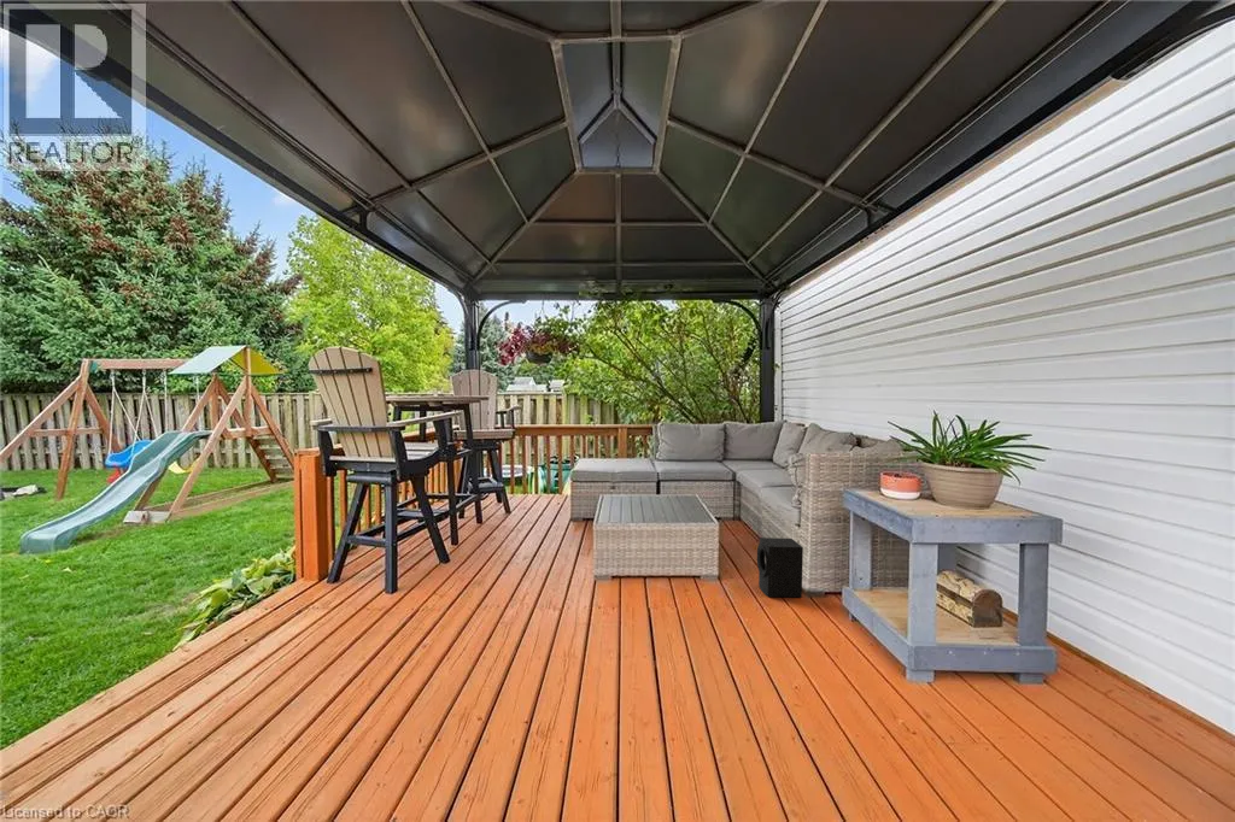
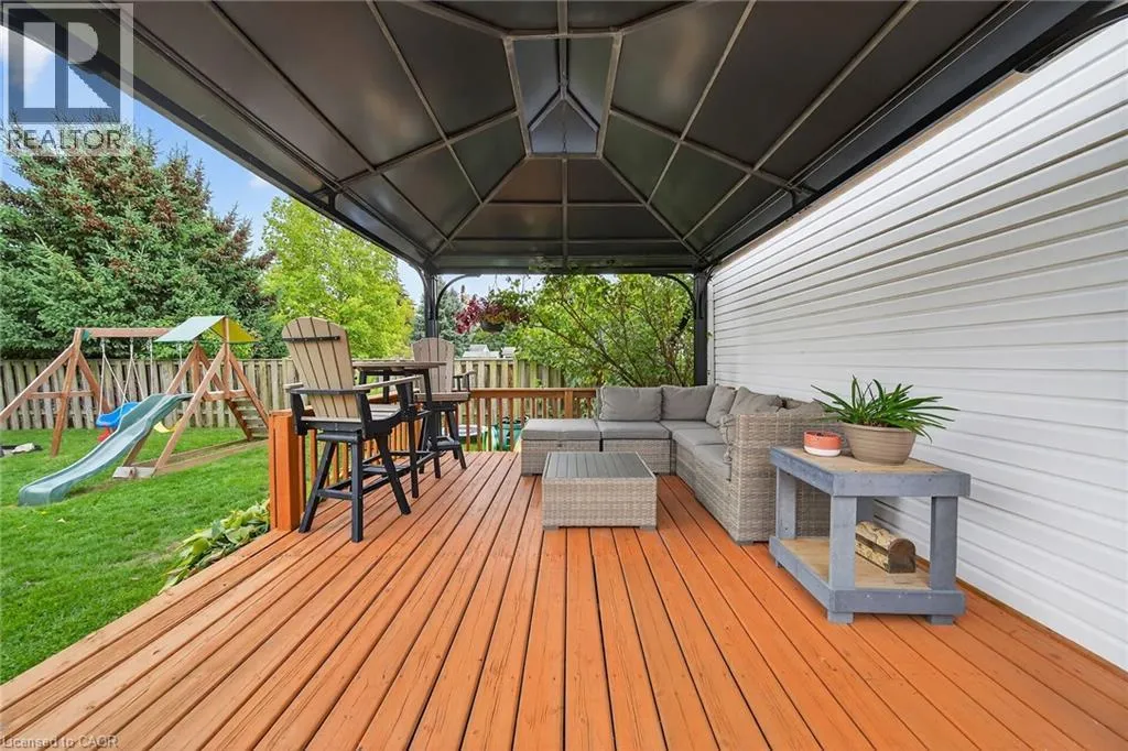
- speaker [756,536,804,598]
